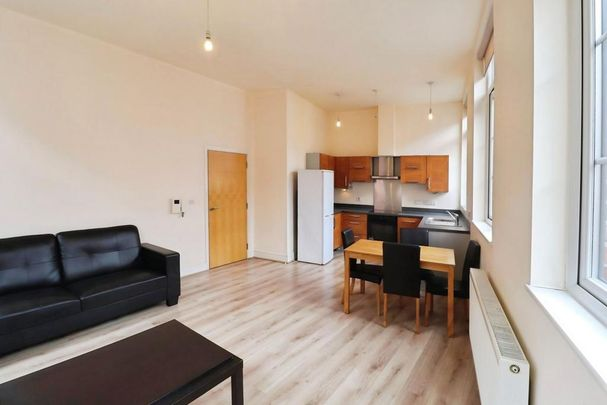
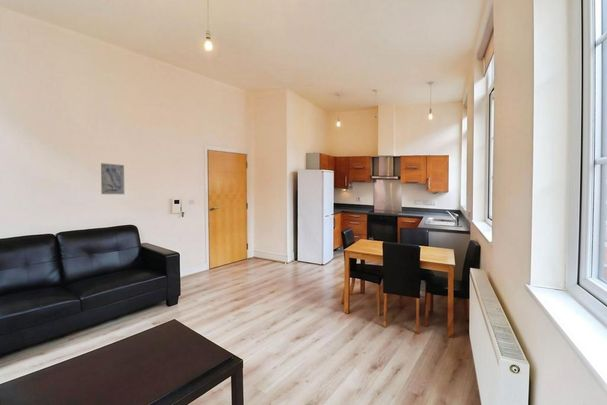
+ wall art [100,162,125,195]
